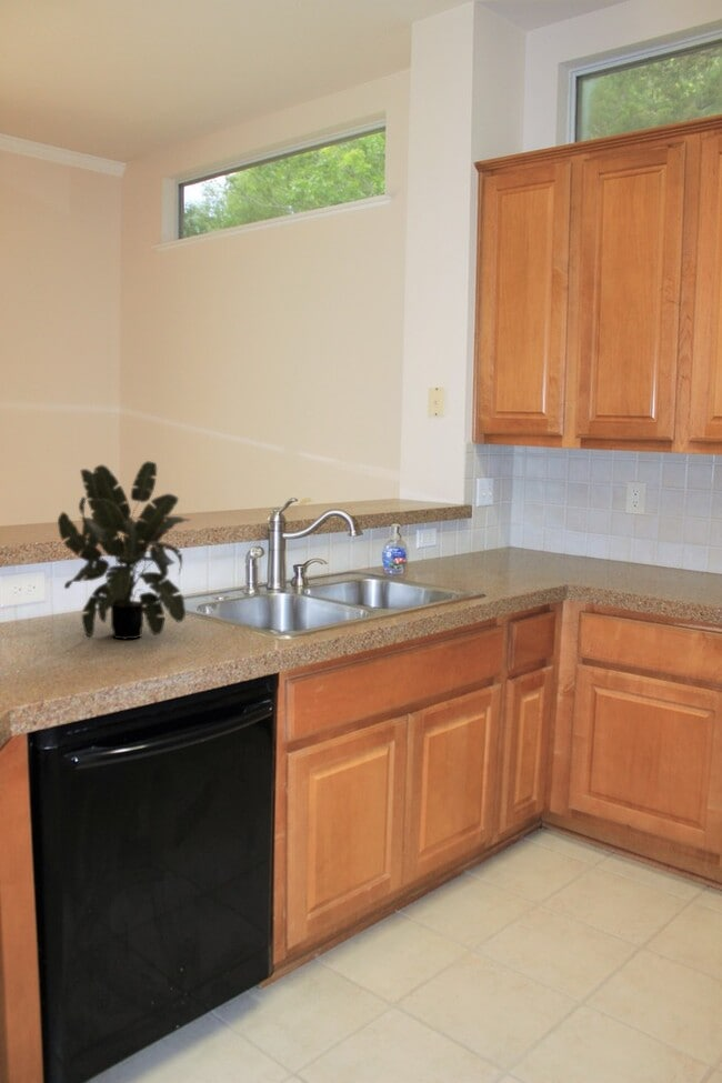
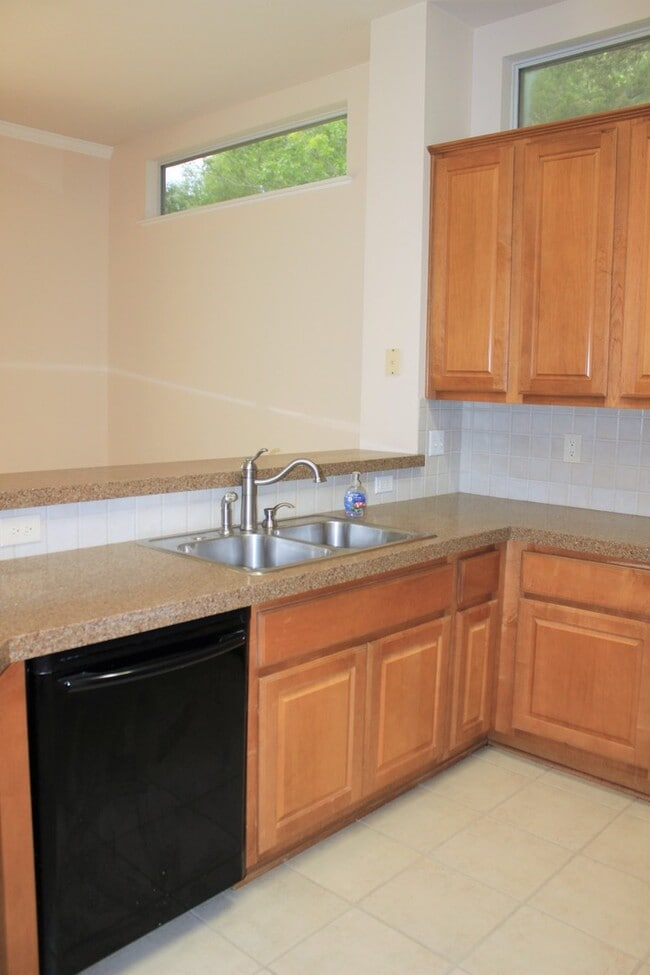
- potted plant [57,460,191,641]
